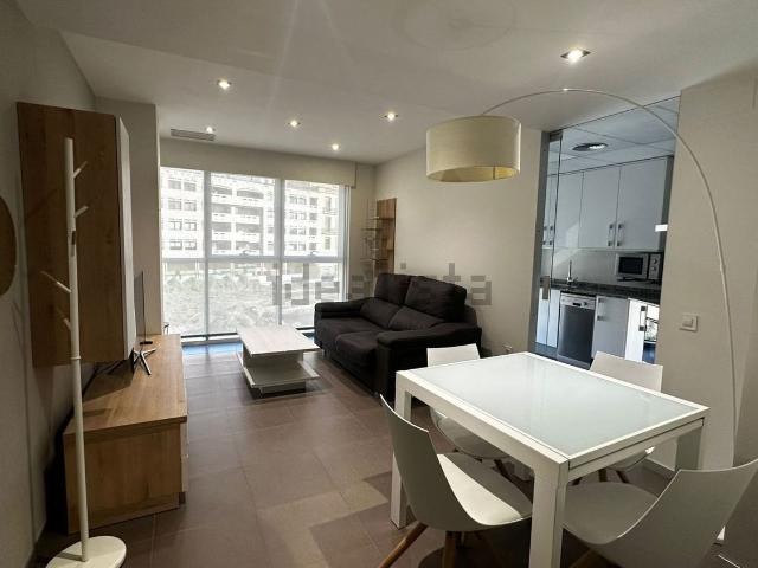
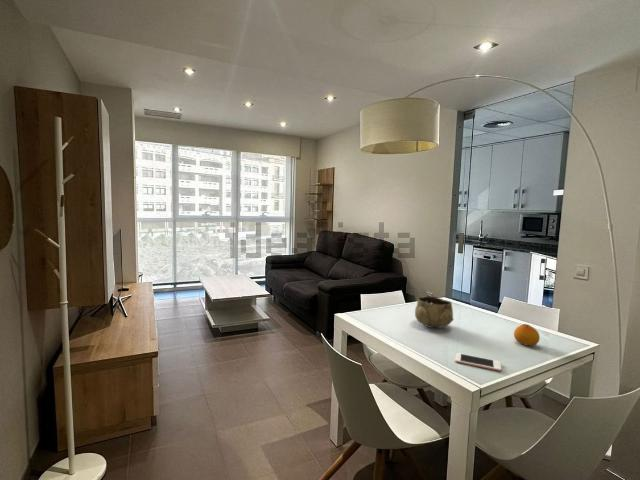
+ fruit [513,323,541,347]
+ cell phone [454,352,502,372]
+ decorative bowl [414,295,454,329]
